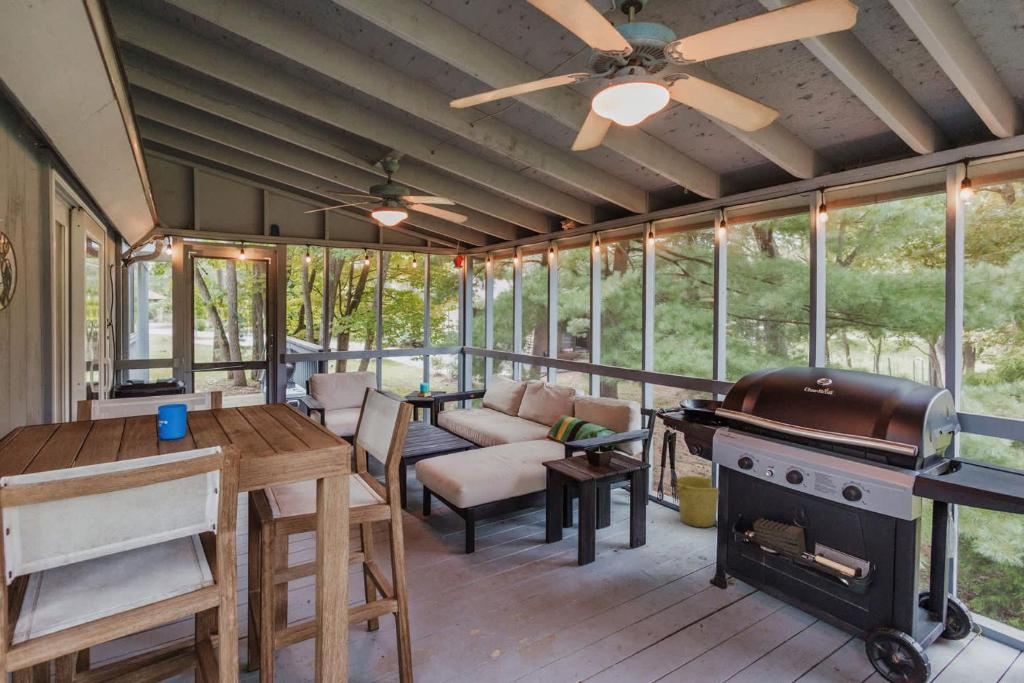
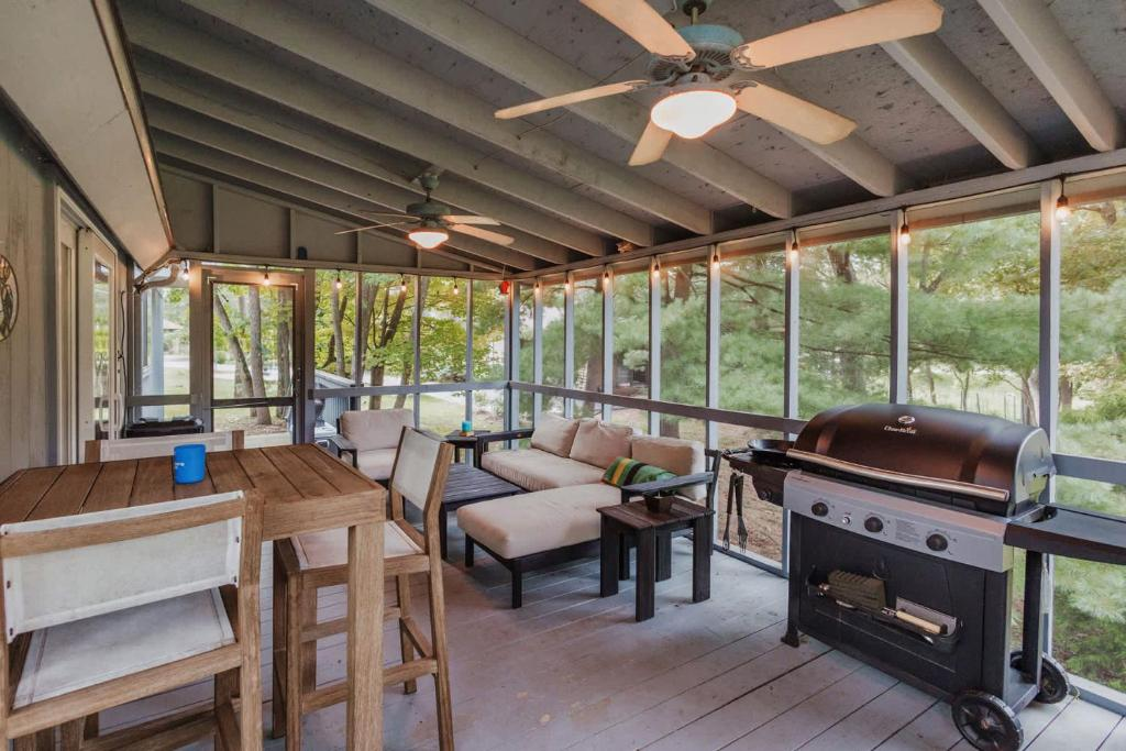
- bucket [672,475,719,528]
